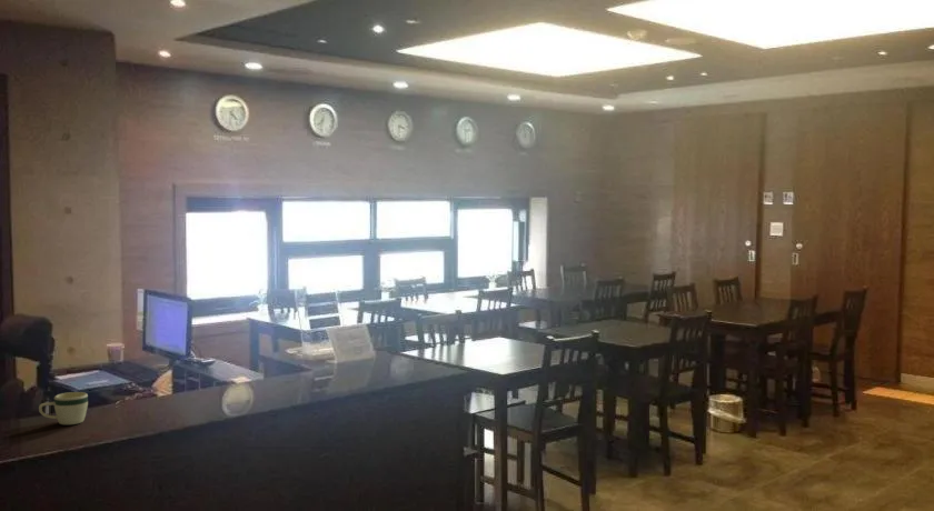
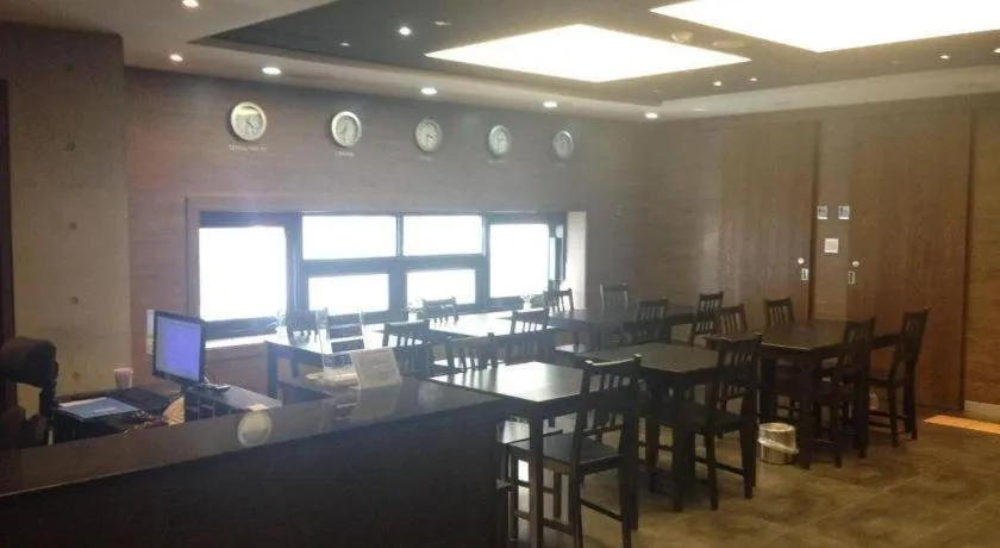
- mug [38,391,89,425]
